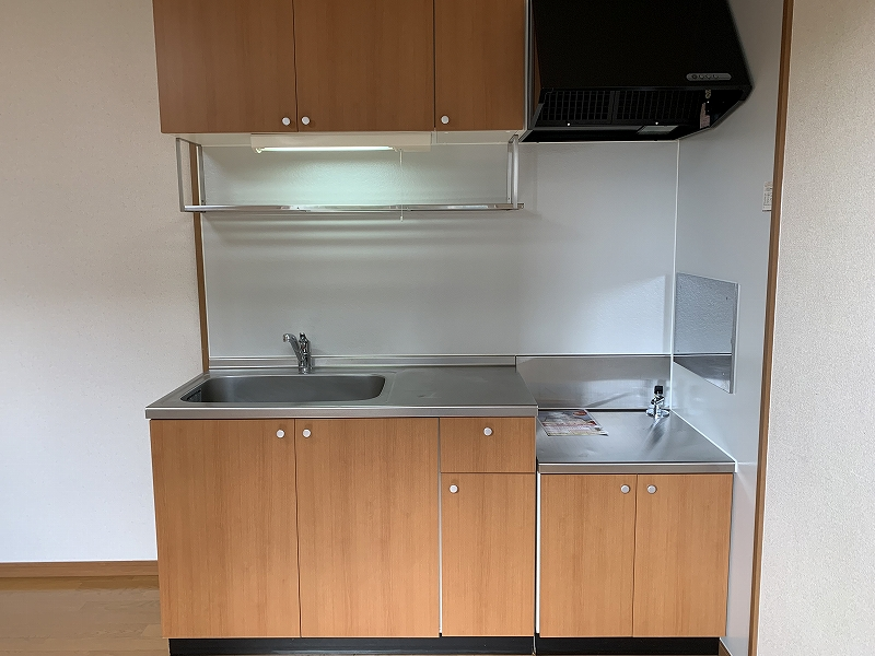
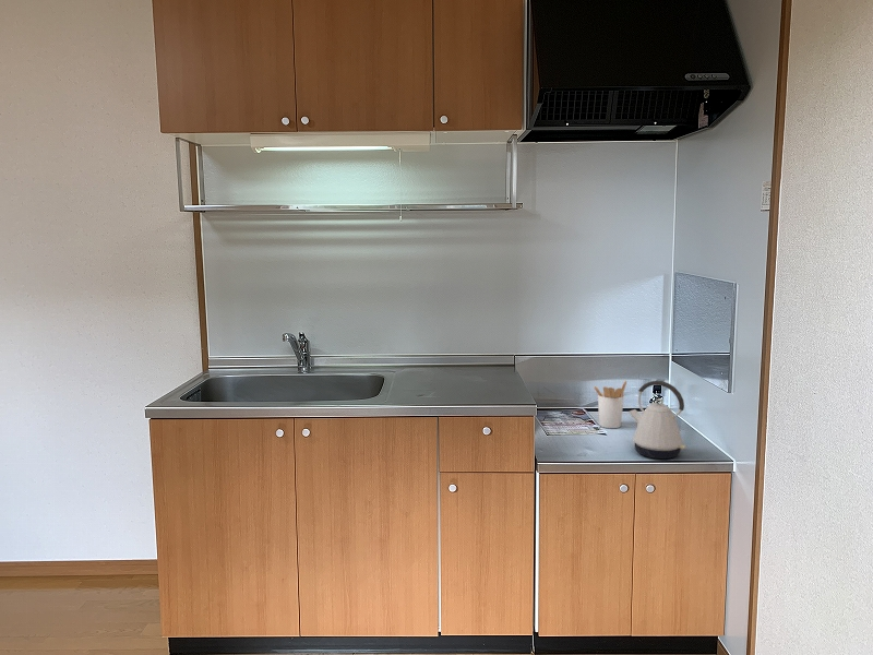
+ kettle [627,380,687,460]
+ utensil holder [593,380,627,429]
